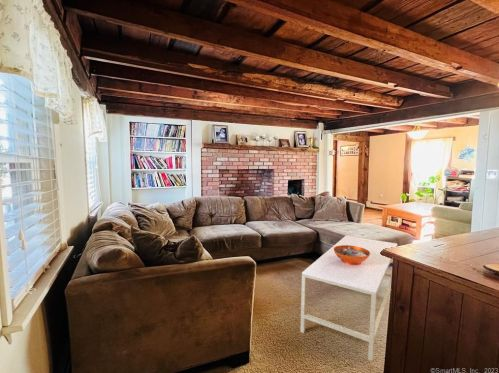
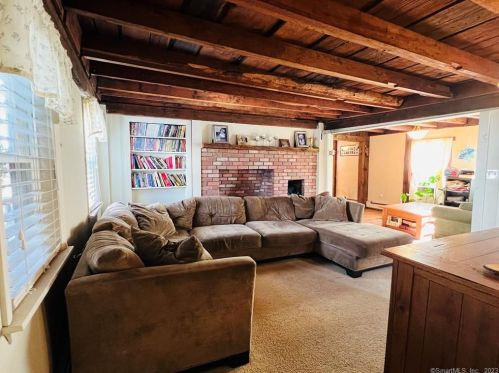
- coffee table [299,234,398,362]
- decorative bowl [334,245,370,265]
